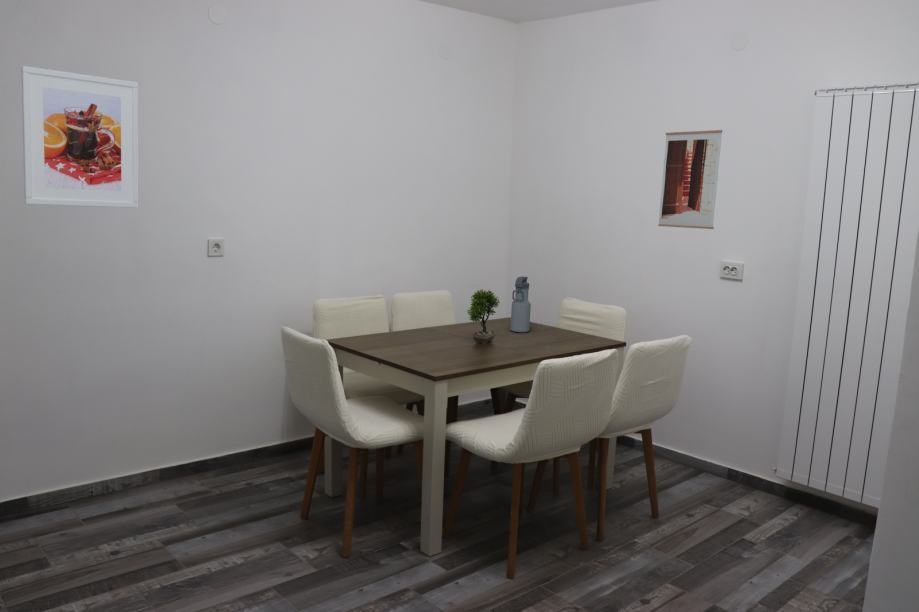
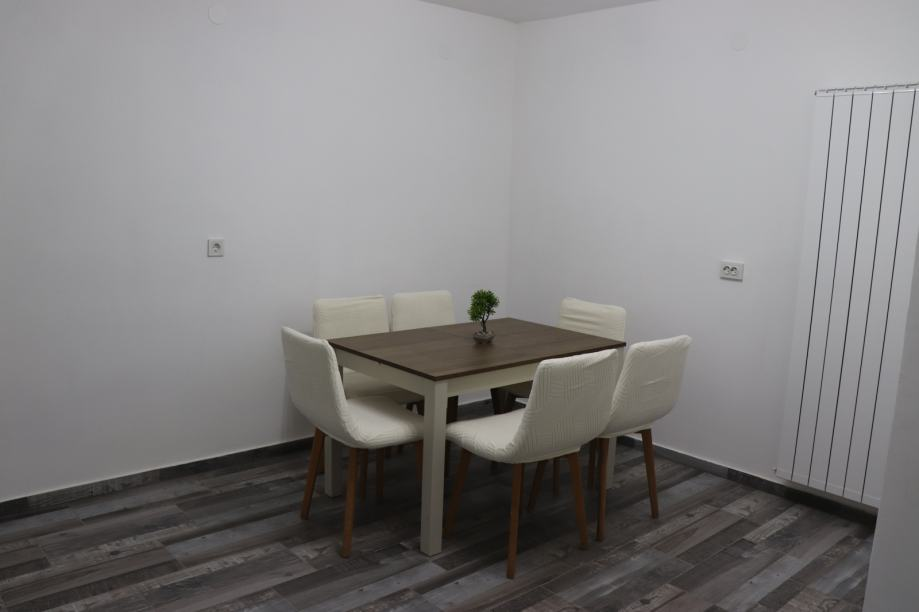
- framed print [20,65,140,209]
- water bottle [509,276,532,333]
- wall art [657,129,723,230]
